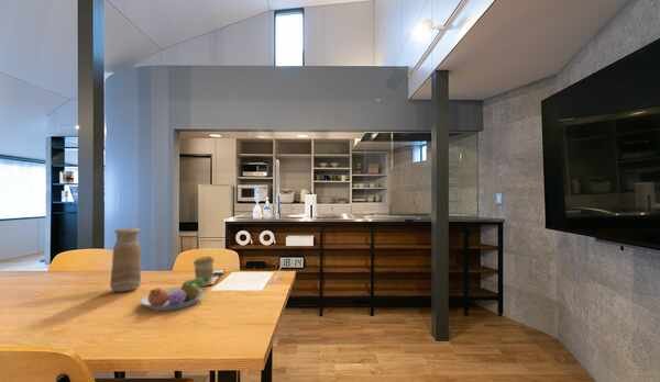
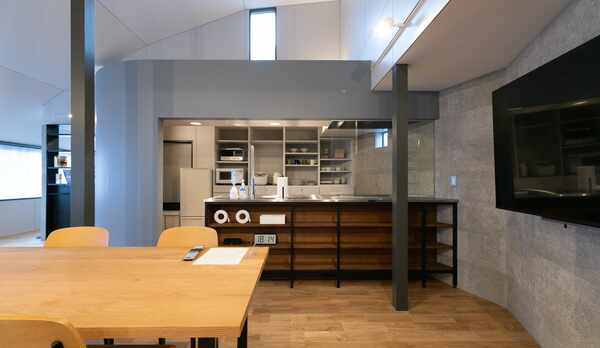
- fruit bowl [140,278,209,312]
- vase [109,227,142,293]
- coffee cup [193,256,216,288]
